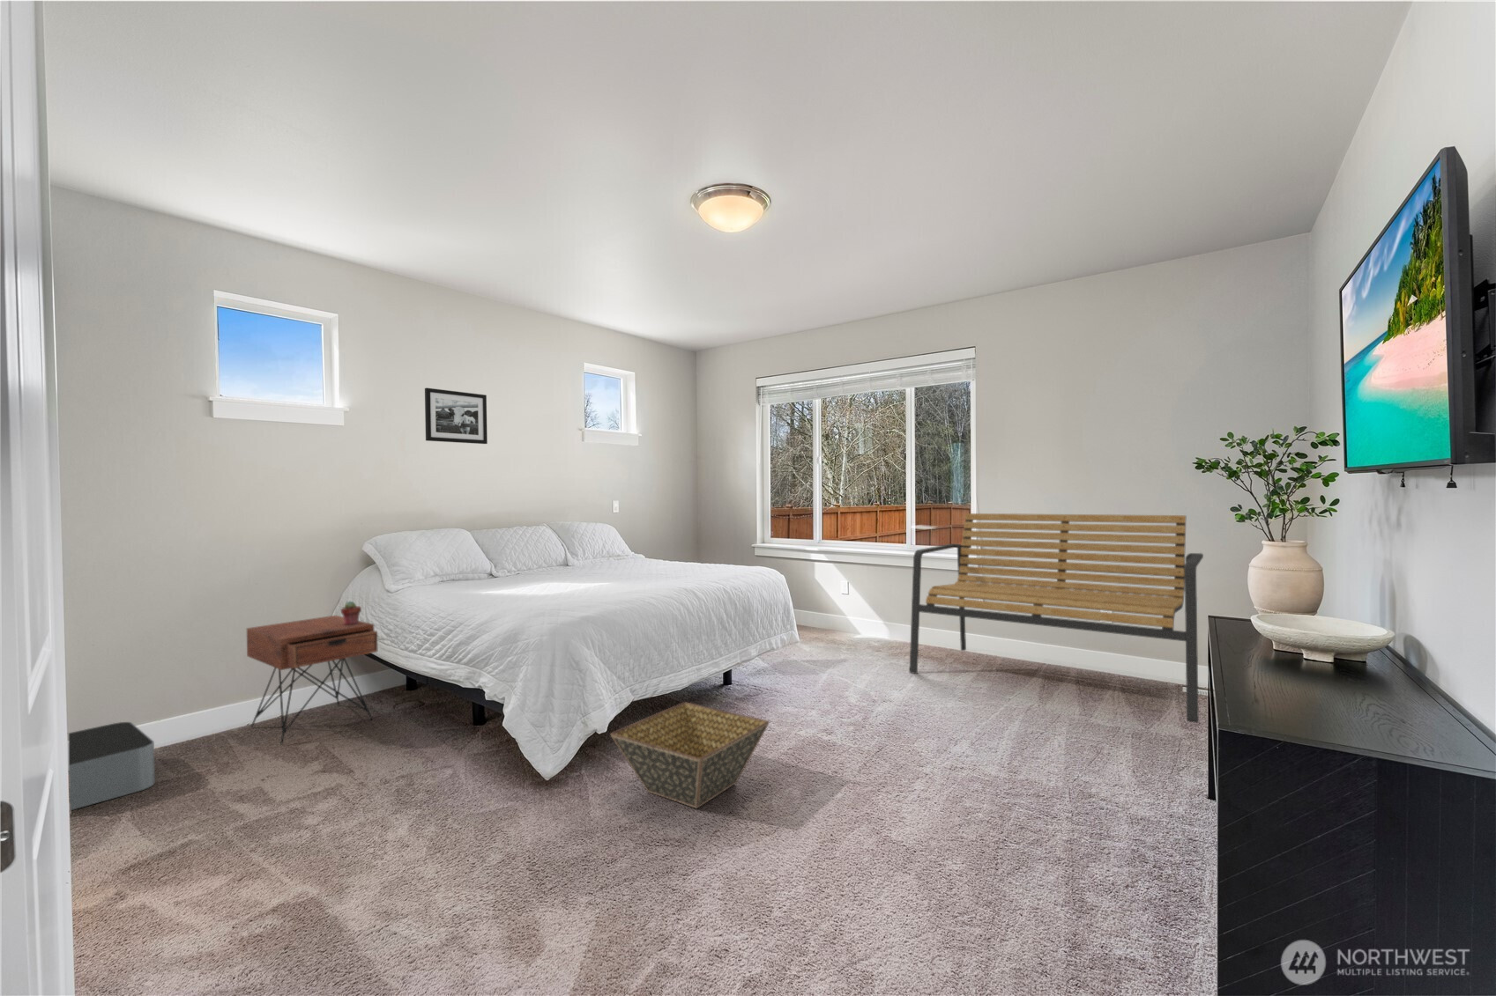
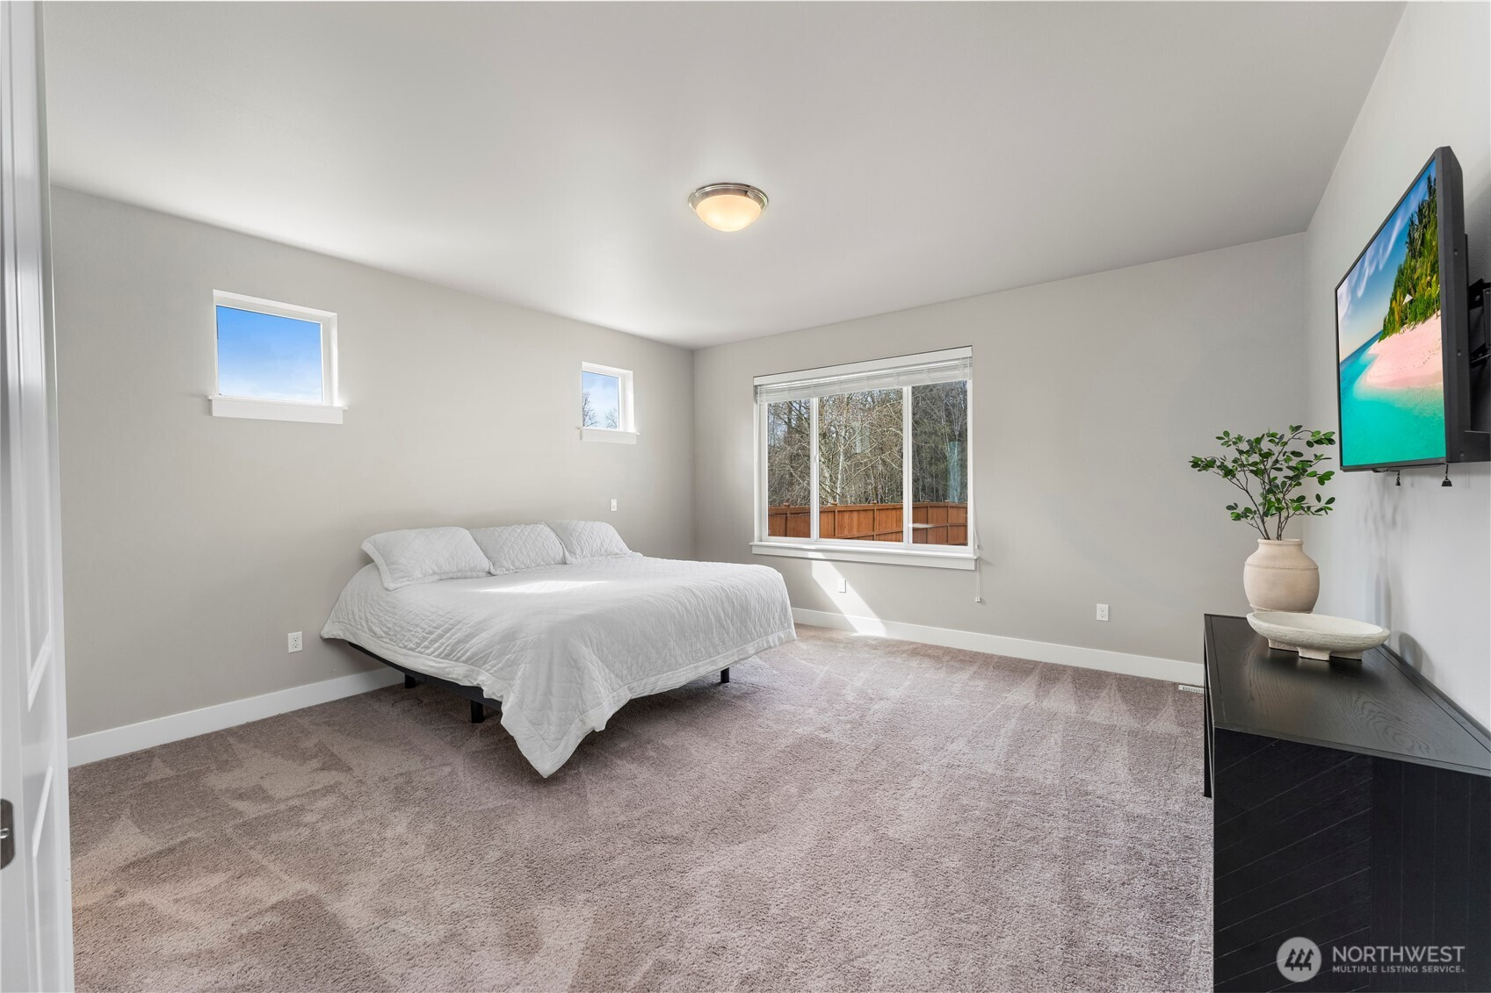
- bench [909,512,1205,724]
- storage bin [68,721,156,811]
- basket [610,701,771,810]
- potted succulent [340,600,363,625]
- nightstand [246,615,378,745]
- picture frame [424,388,488,445]
